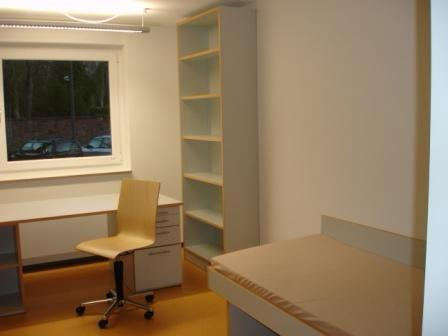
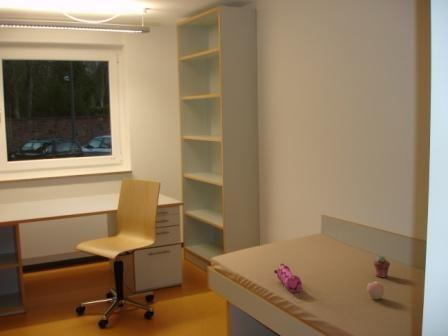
+ potted succulent [372,255,391,278]
+ apple [366,280,385,300]
+ pencil case [273,262,303,293]
